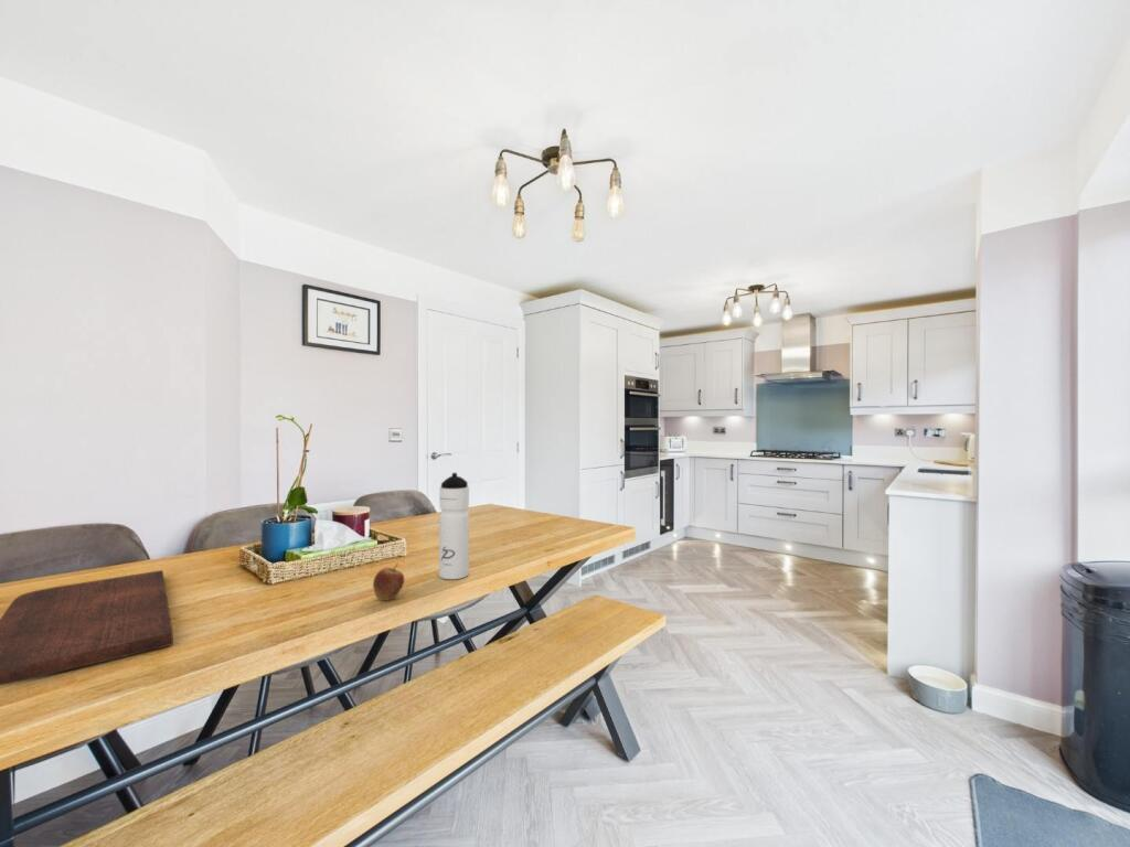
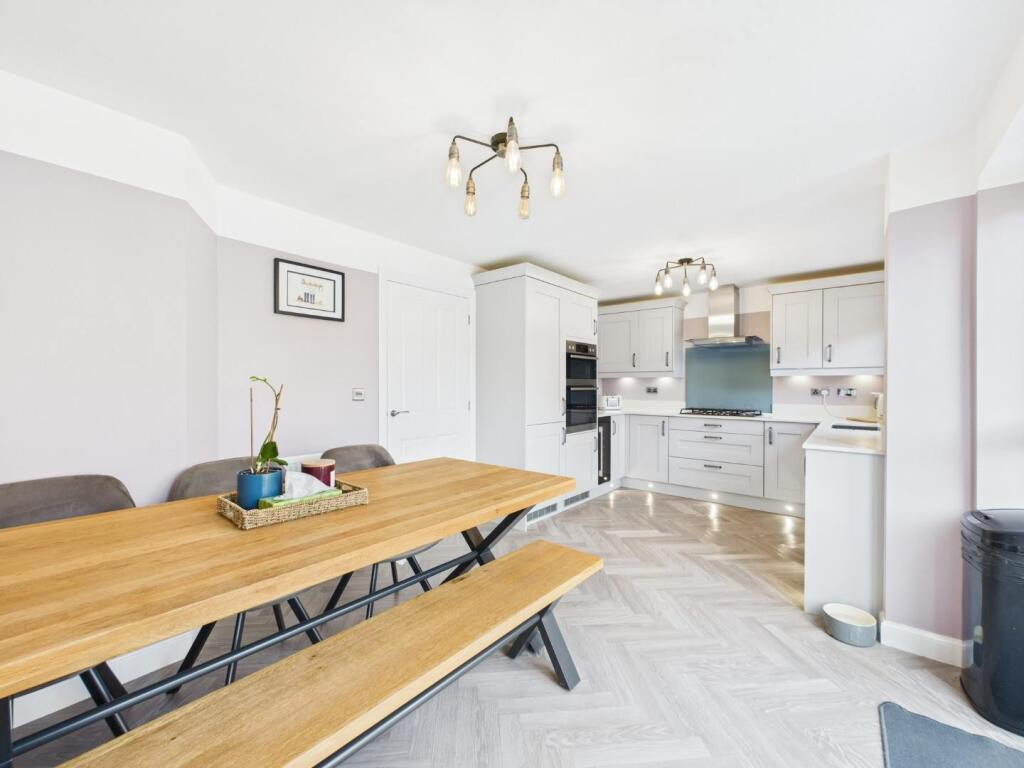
- cutting board [0,569,174,686]
- water bottle [438,472,470,580]
- fruit [372,564,405,601]
